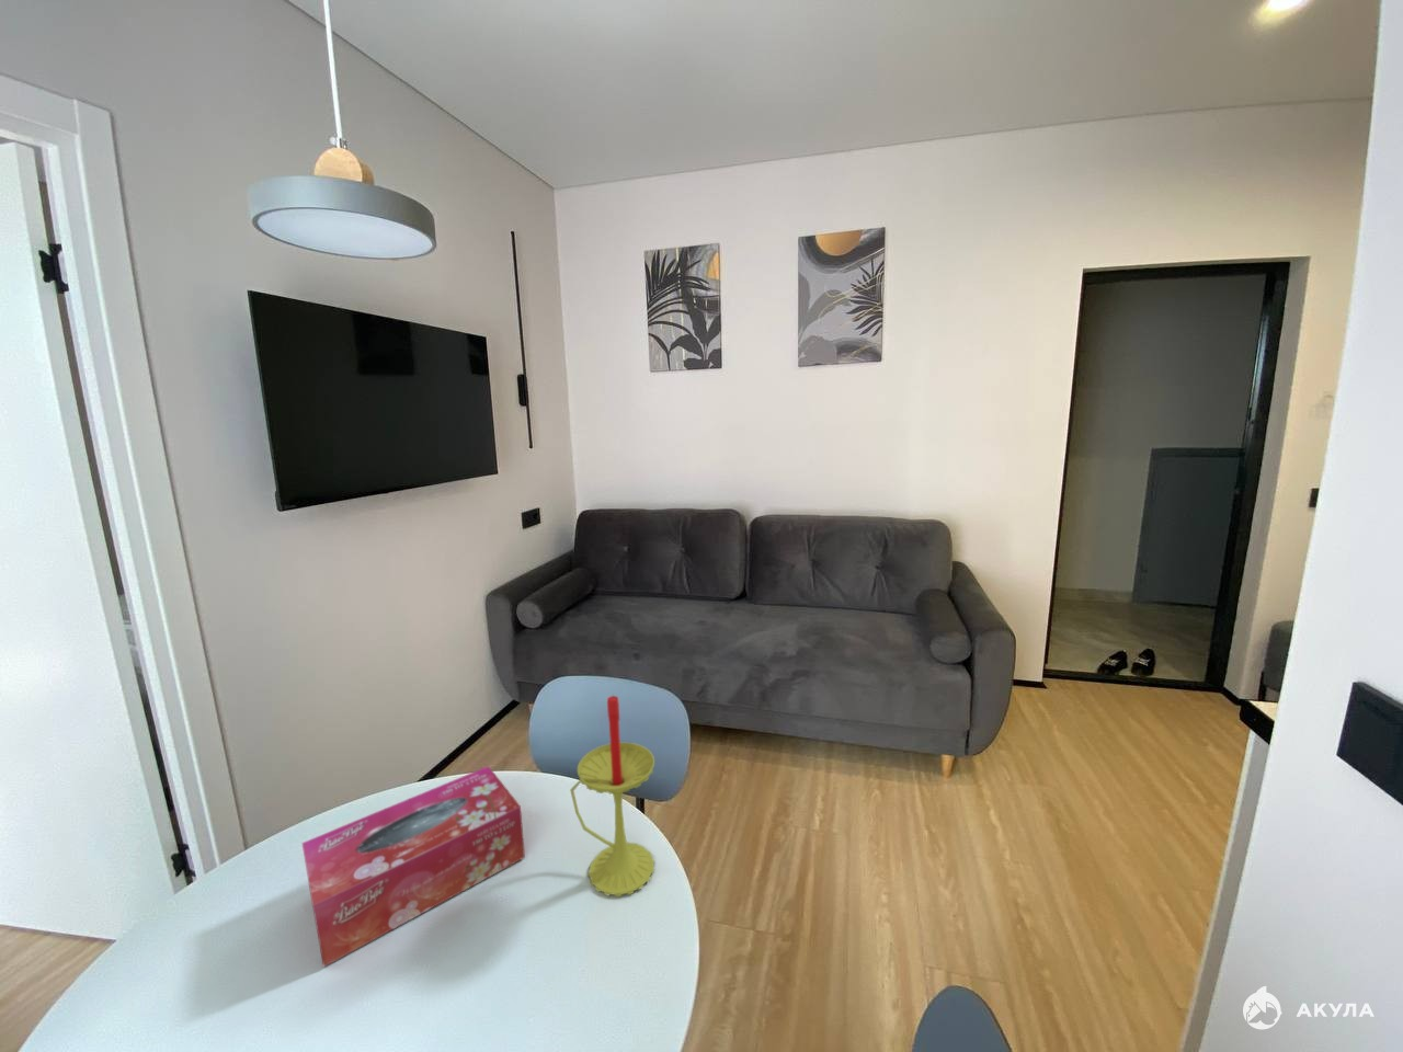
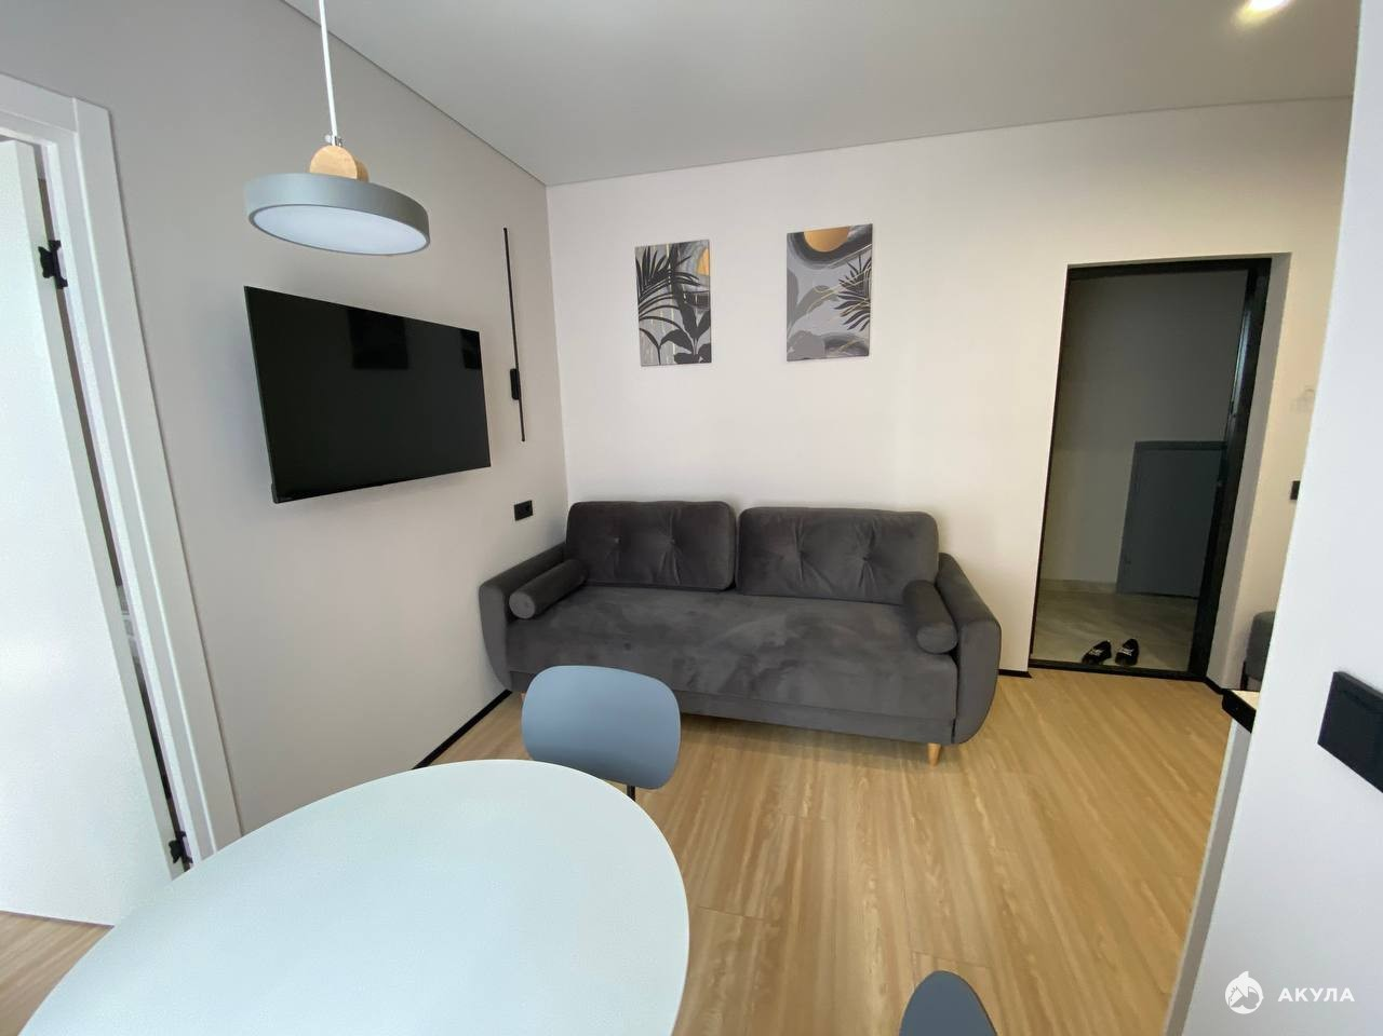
- tissue box [300,765,526,968]
- candle [569,695,655,897]
